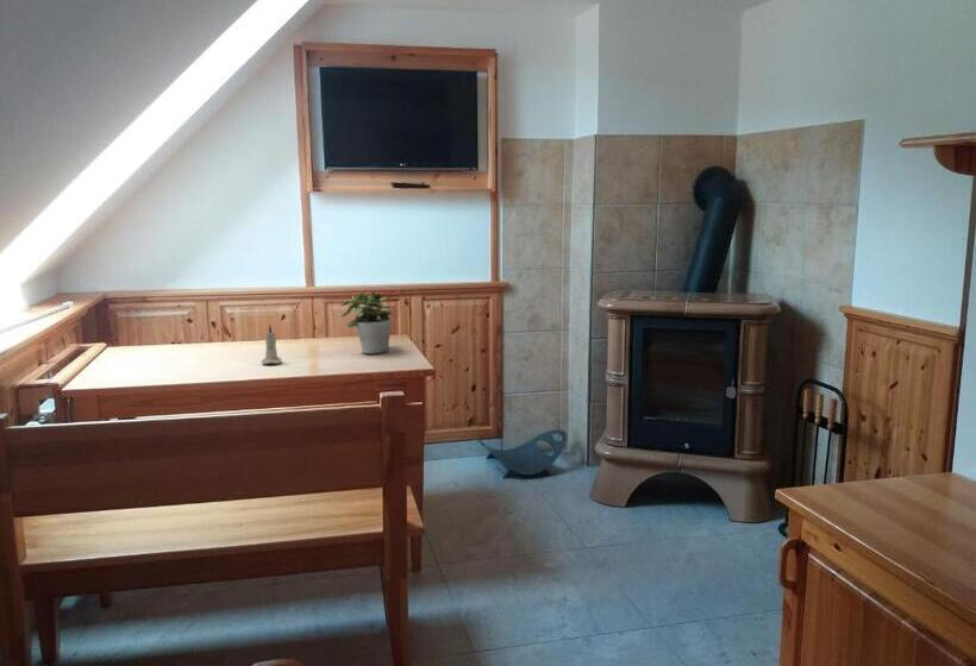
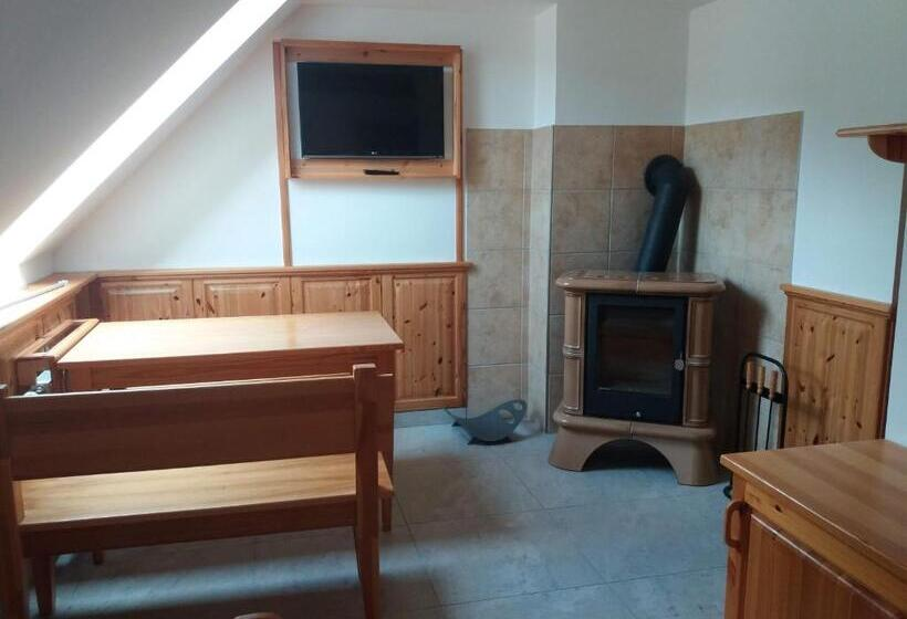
- candle [259,323,283,365]
- potted plant [339,290,394,354]
